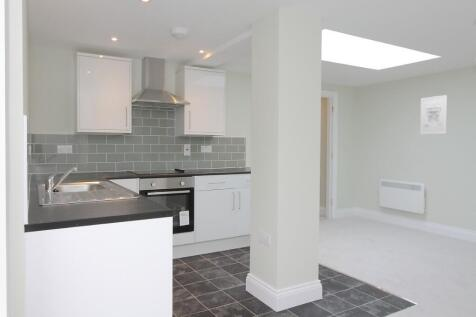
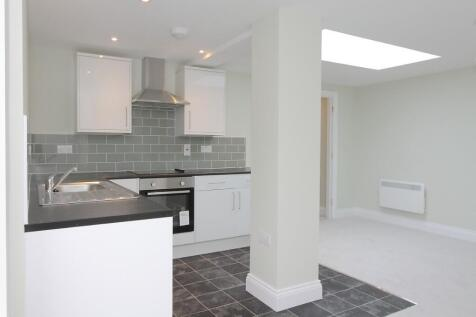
- wall art [419,94,448,135]
